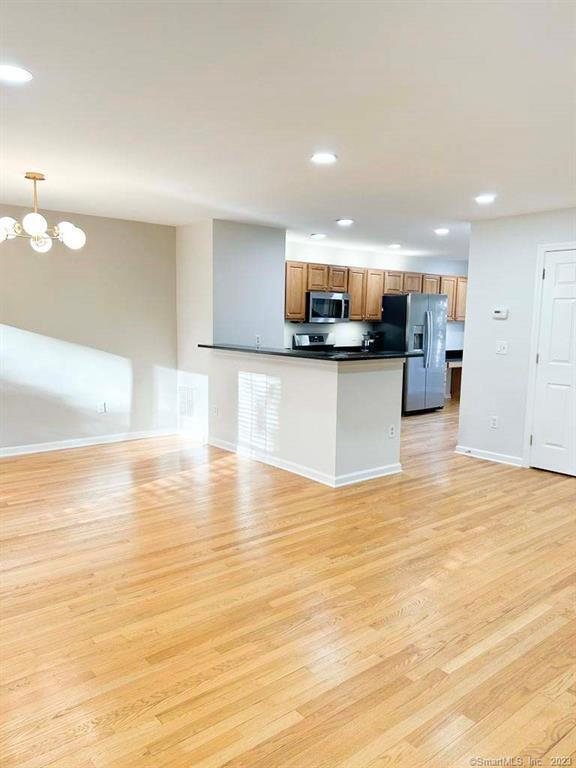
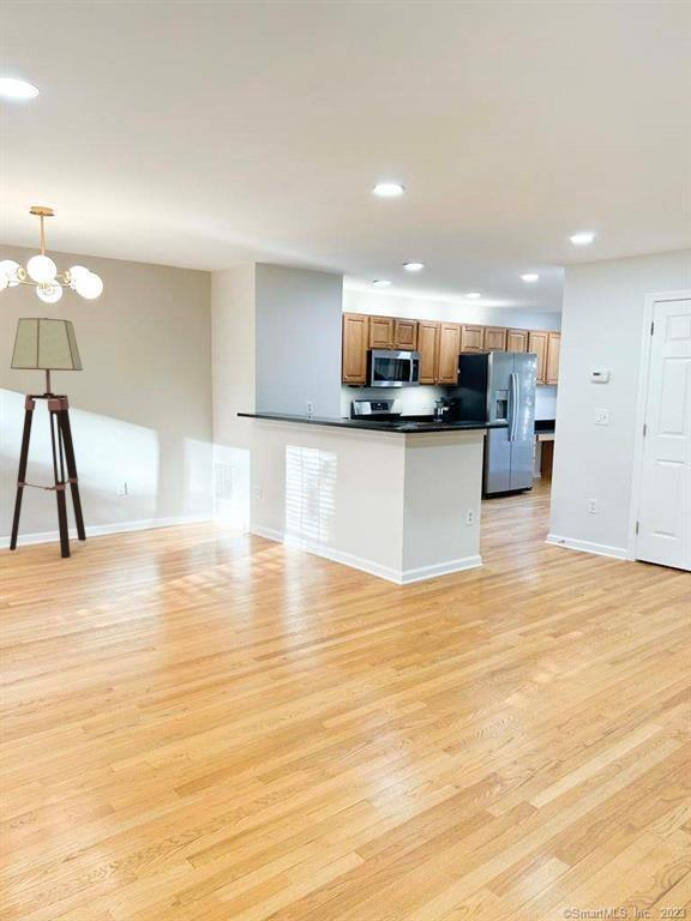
+ floor lamp [8,317,88,559]
